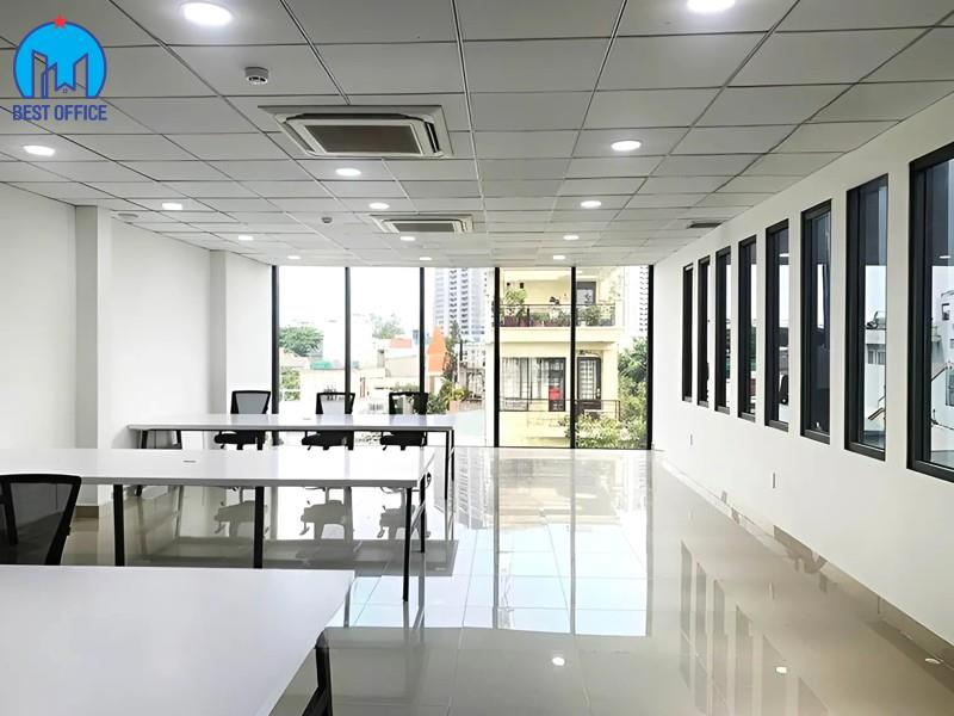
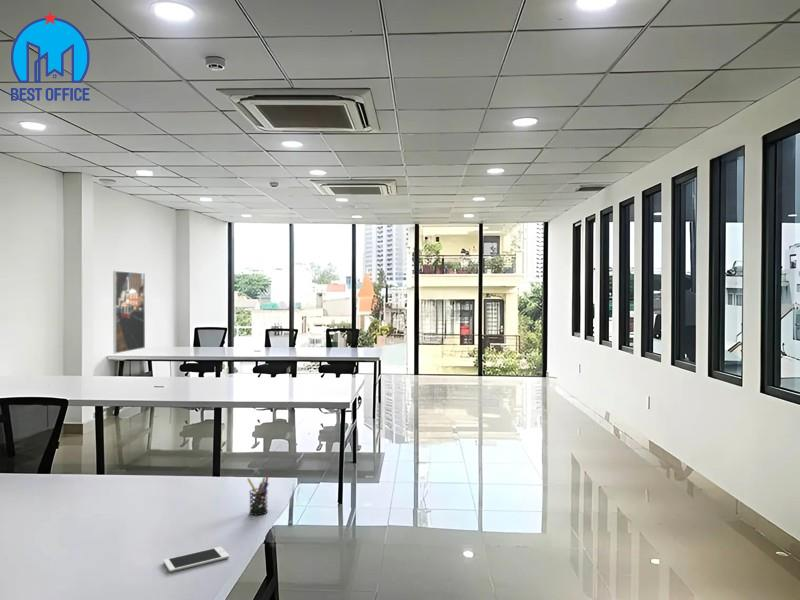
+ pen holder [246,475,270,516]
+ cell phone [162,546,230,573]
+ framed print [112,270,146,354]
